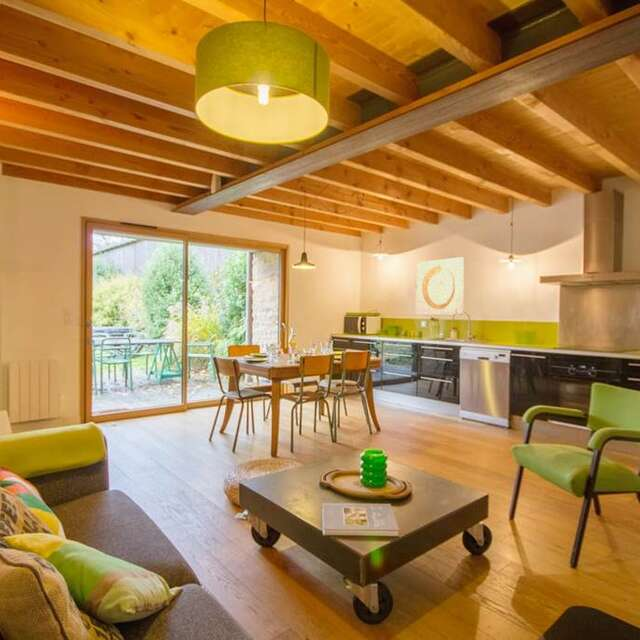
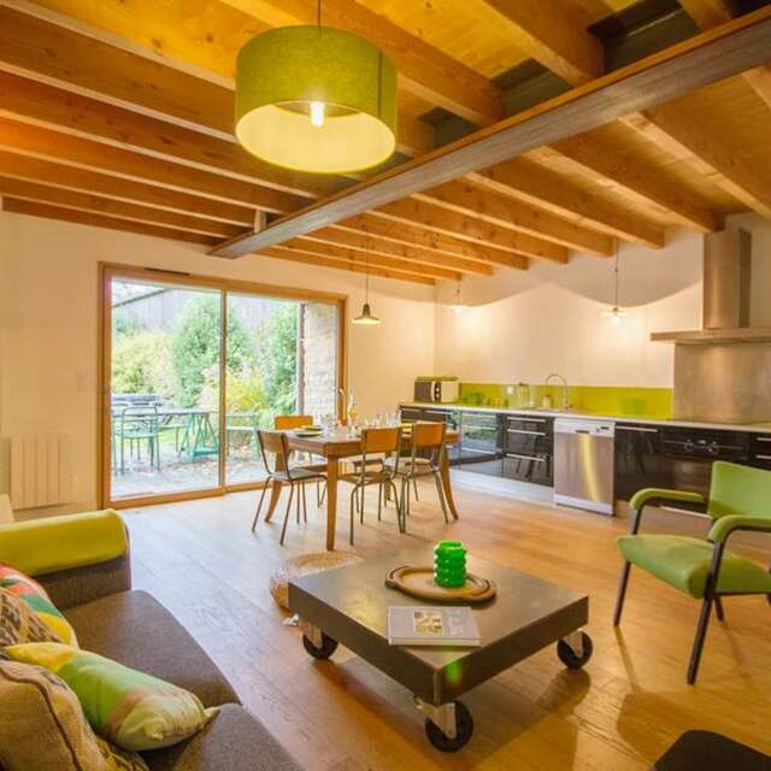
- wall art [415,256,465,316]
